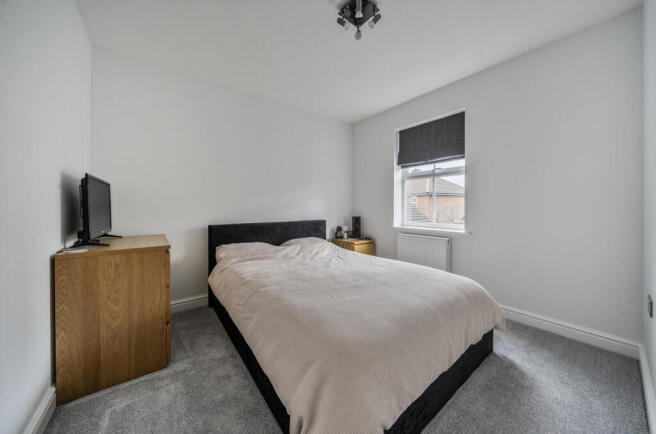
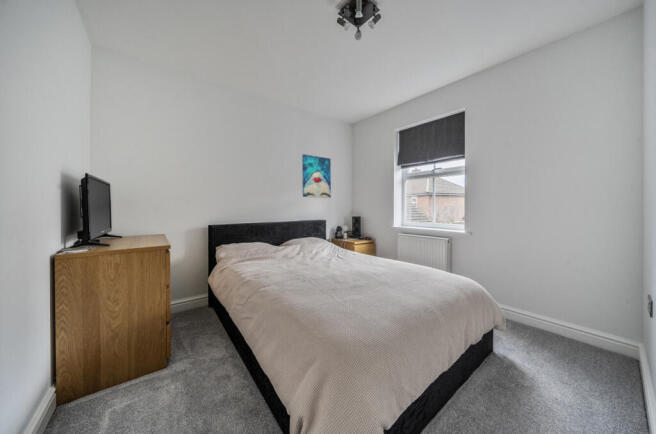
+ wall art [301,153,332,199]
